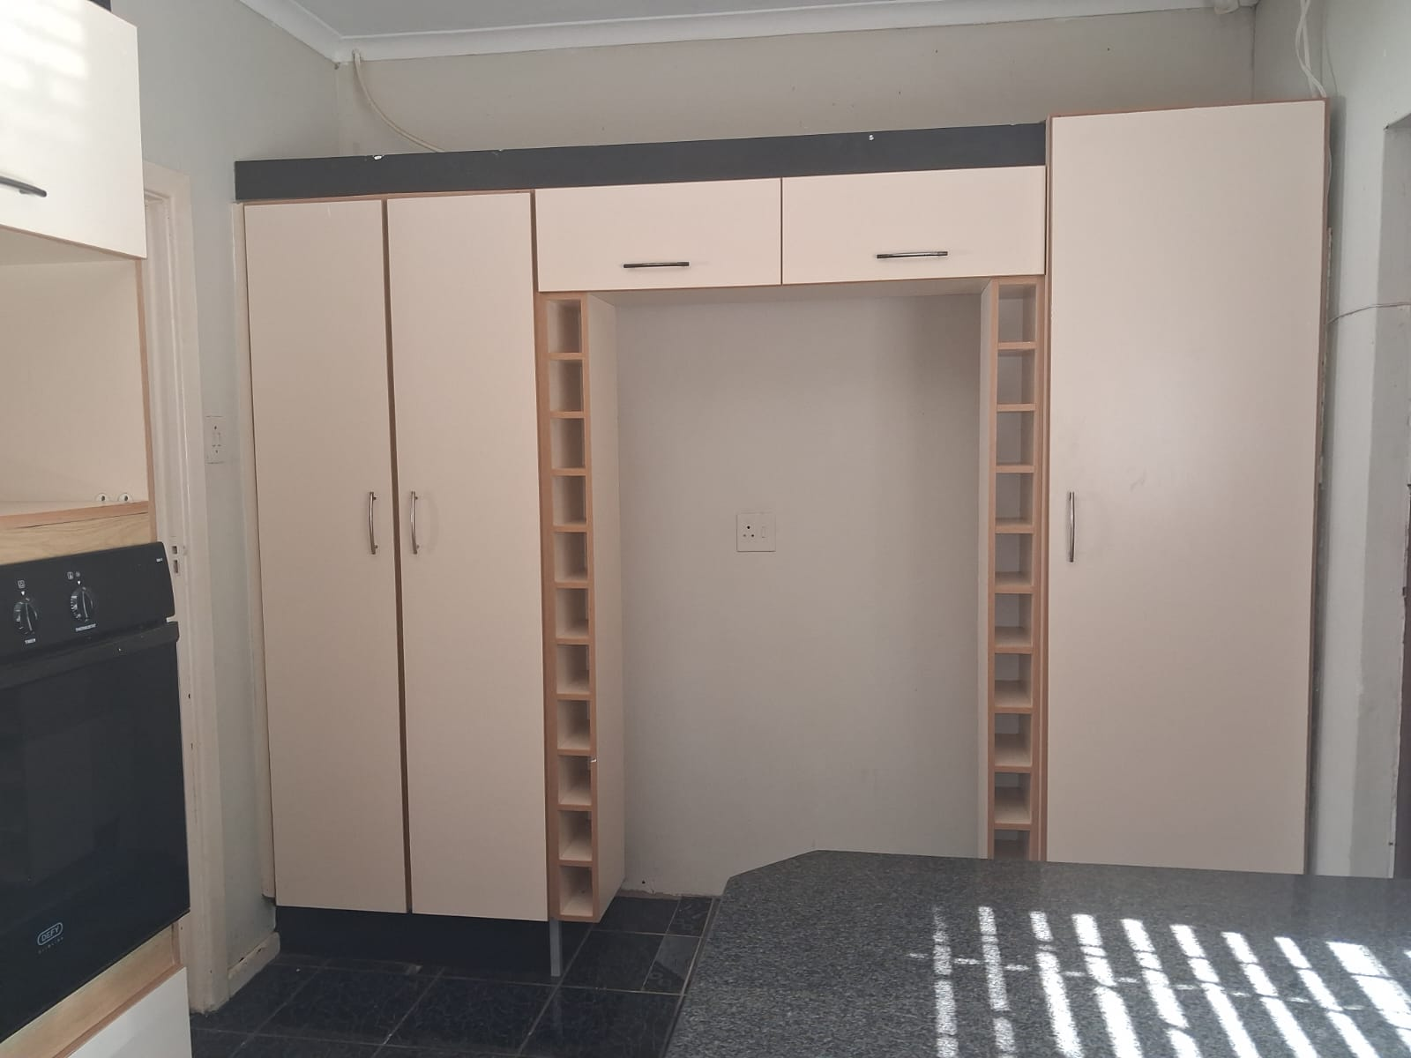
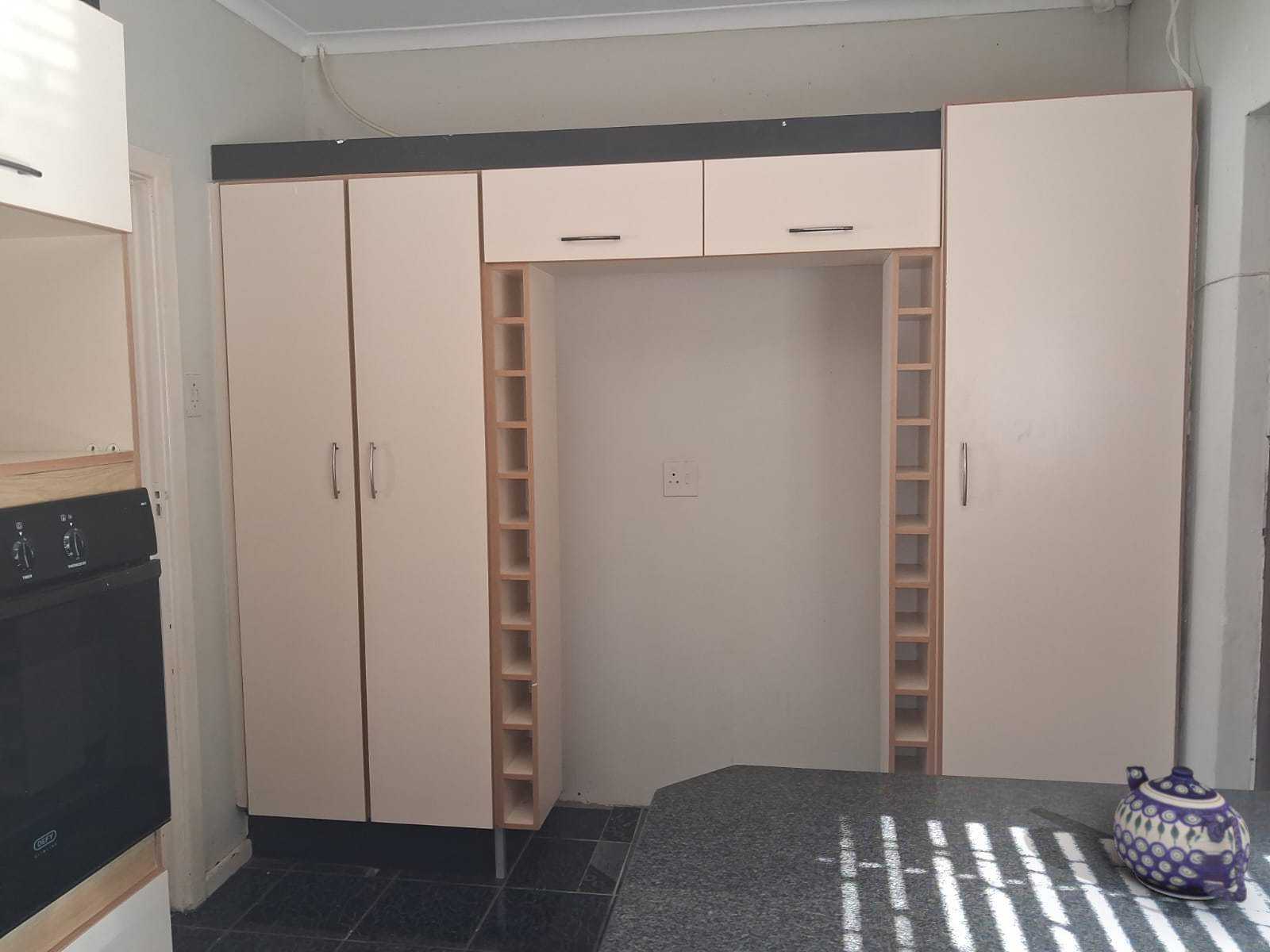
+ teapot [1113,765,1252,904]
